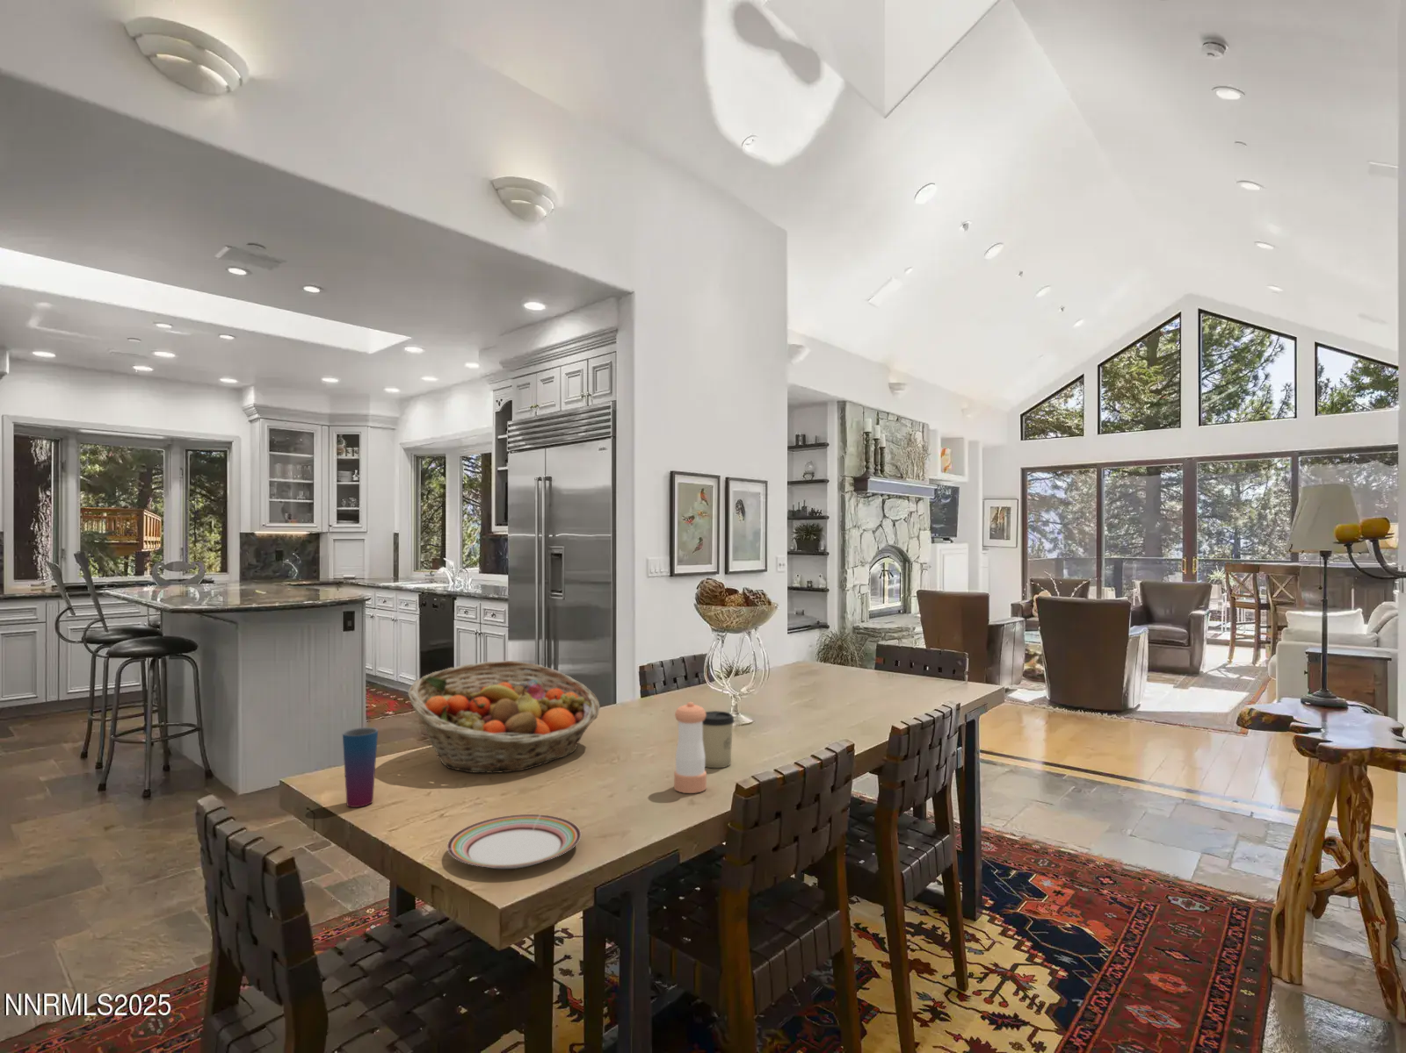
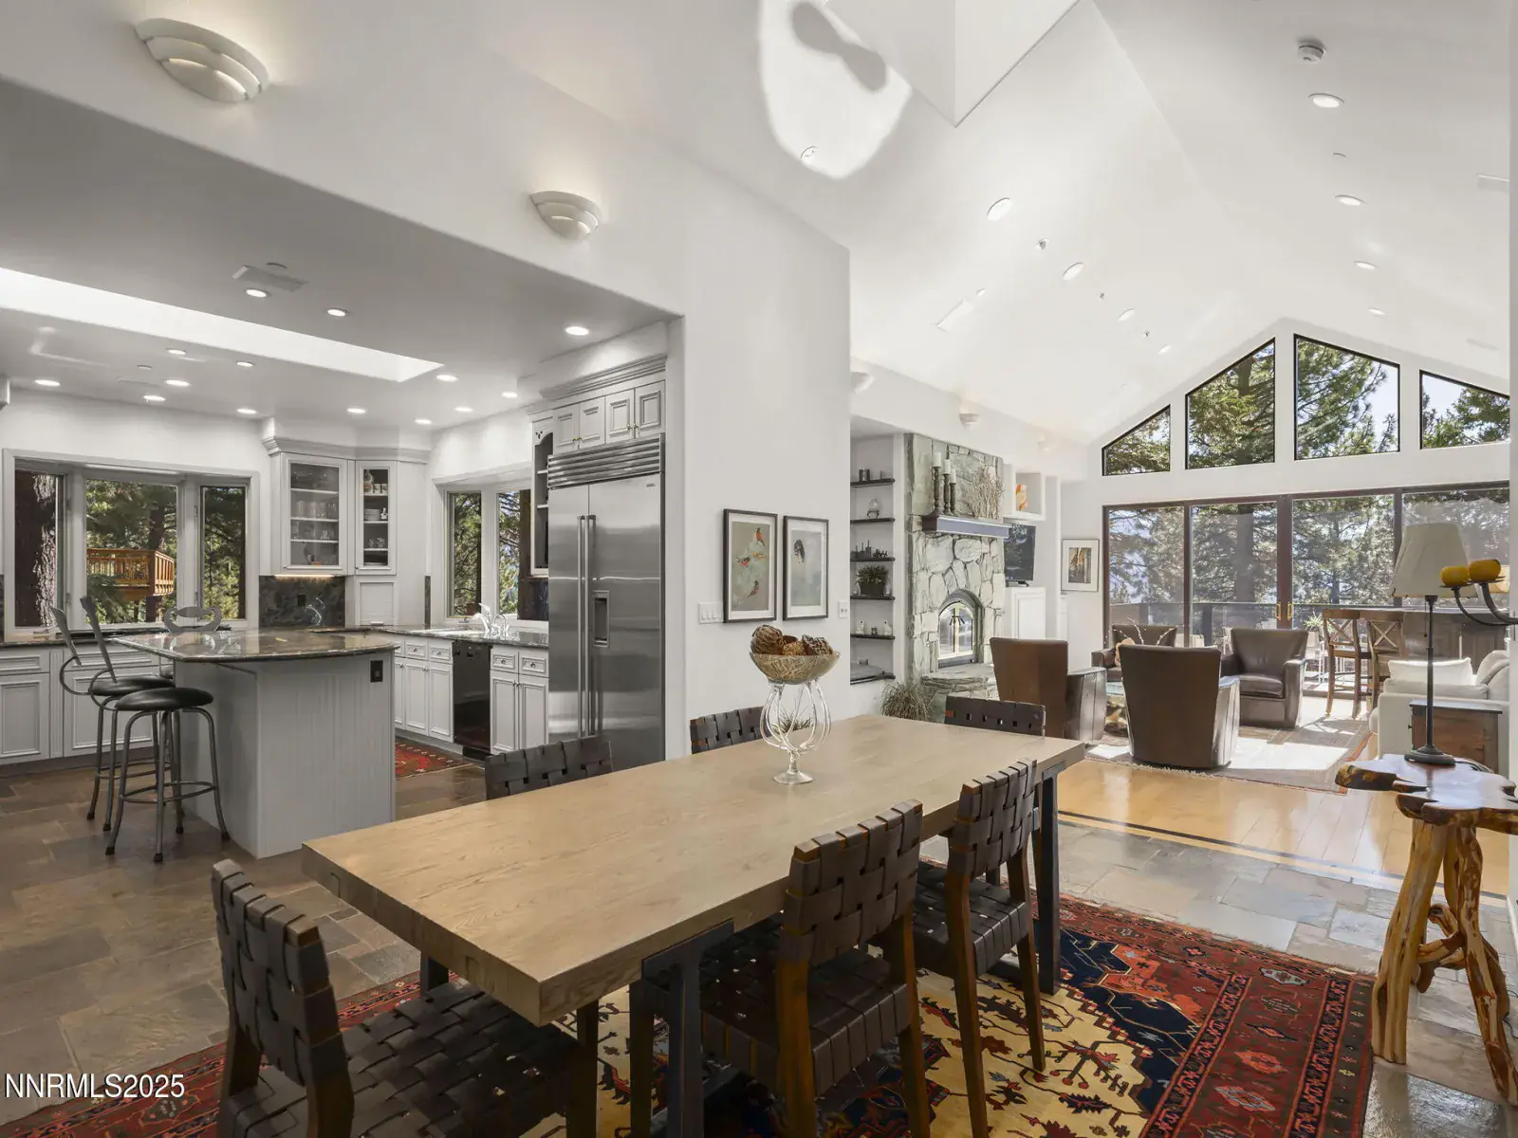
- cup [342,727,379,809]
- plate [446,813,581,869]
- pepper shaker [673,701,707,794]
- fruit basket [407,660,601,774]
- cup [702,710,735,769]
